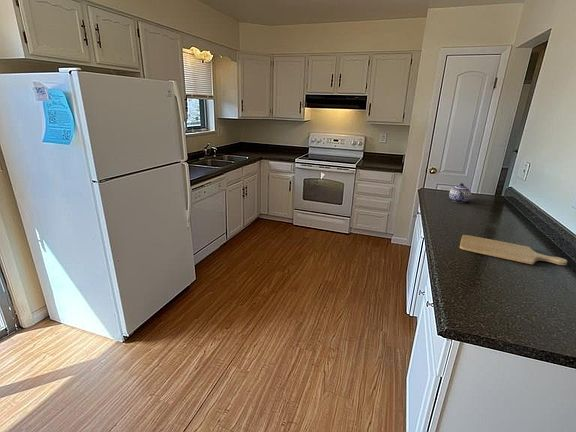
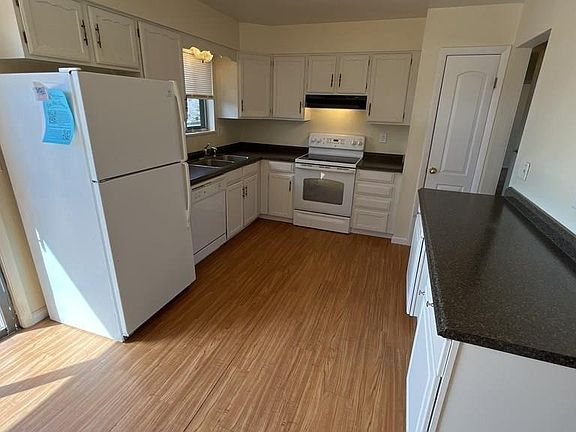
- chopping board [459,234,568,266]
- teapot [448,182,472,204]
